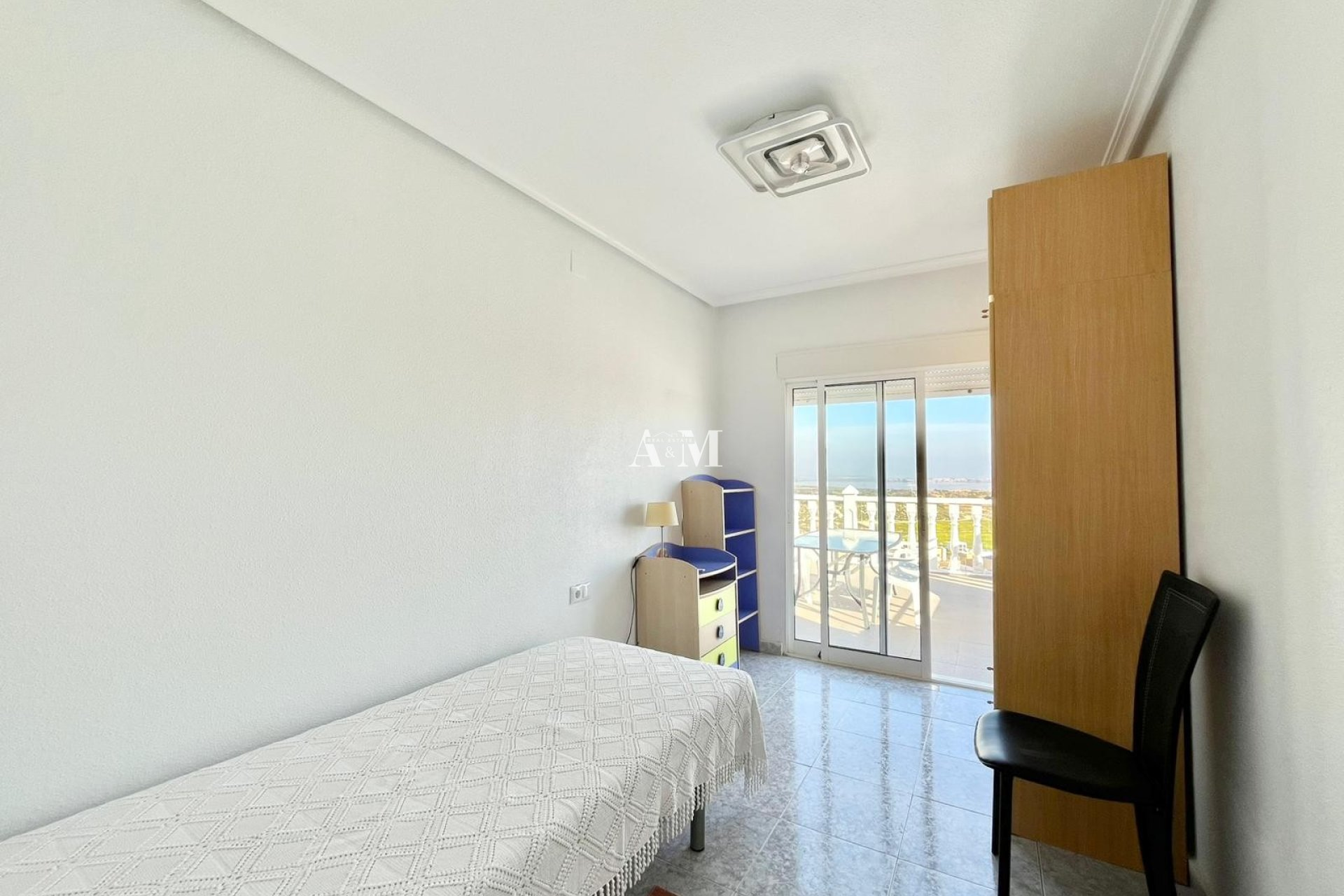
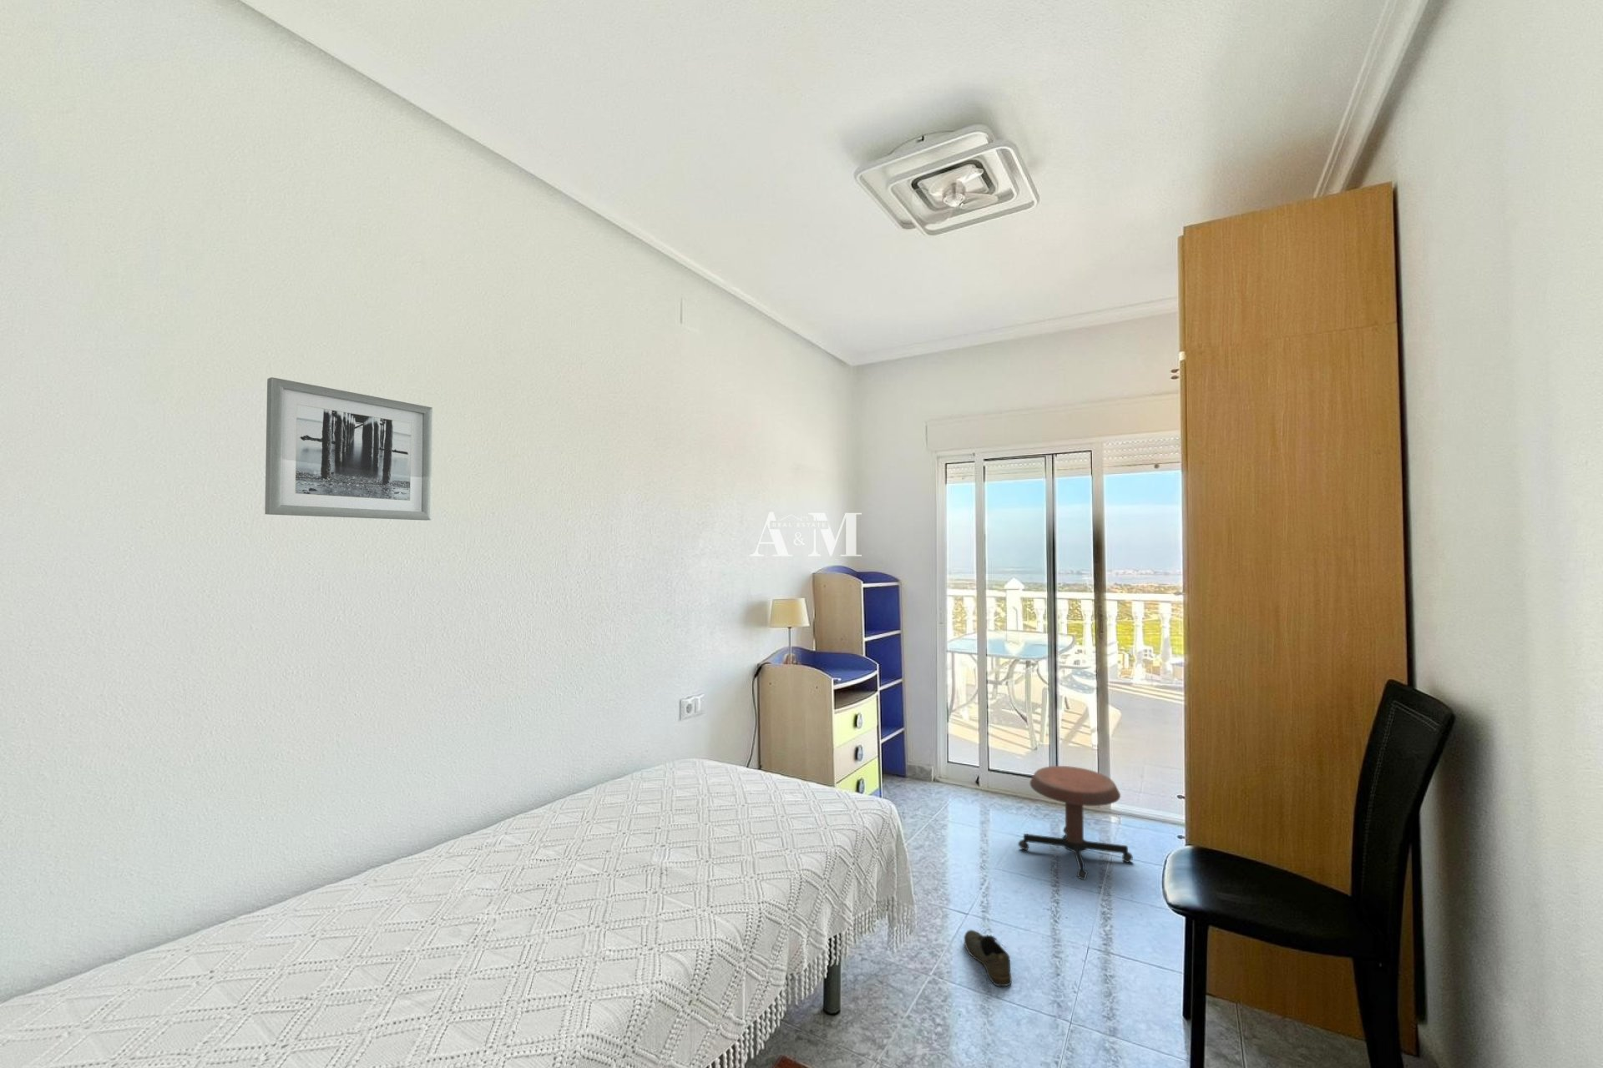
+ shoe [964,930,1013,987]
+ wall art [264,377,433,521]
+ stool [1017,765,1134,881]
